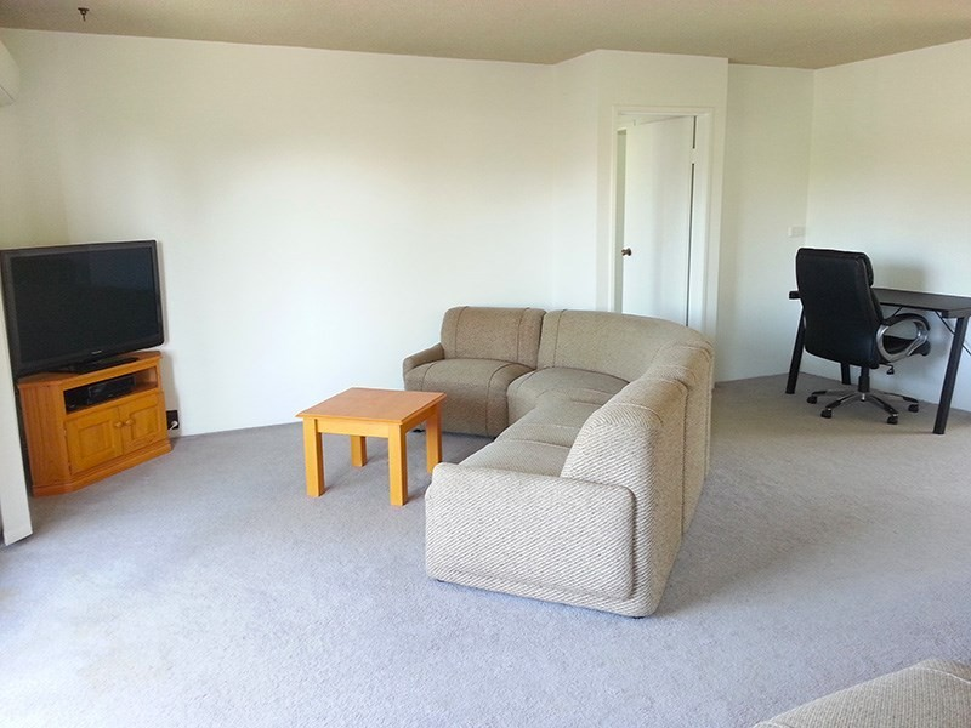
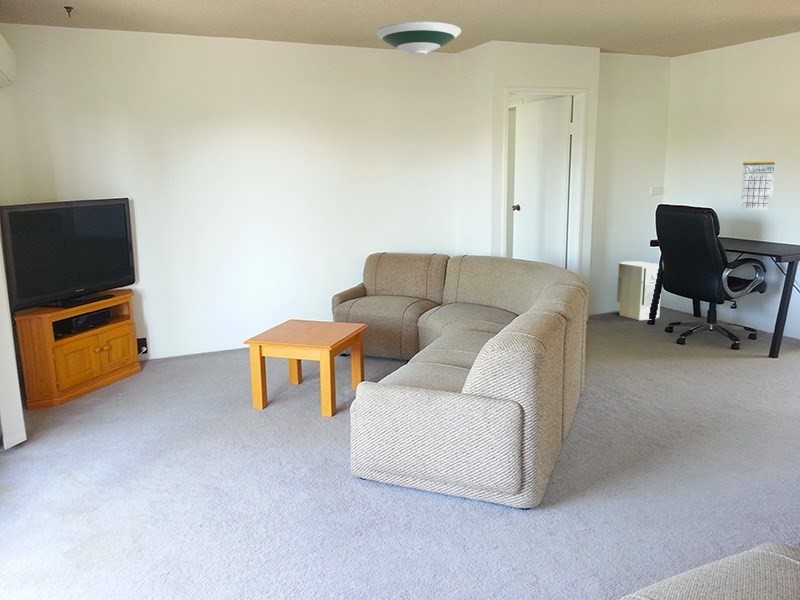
+ calendar [739,149,777,212]
+ air purifier [616,260,662,321]
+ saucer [375,21,462,56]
